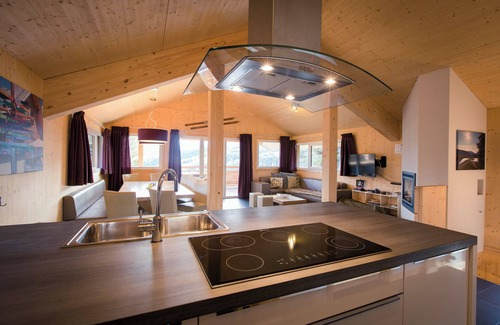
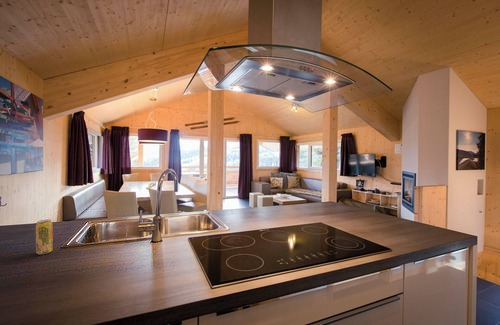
+ beverage can [35,219,54,255]
